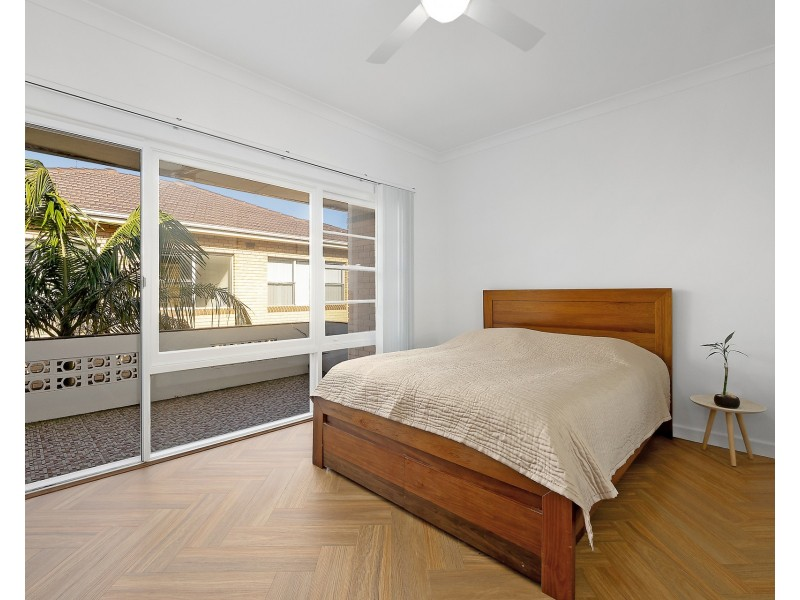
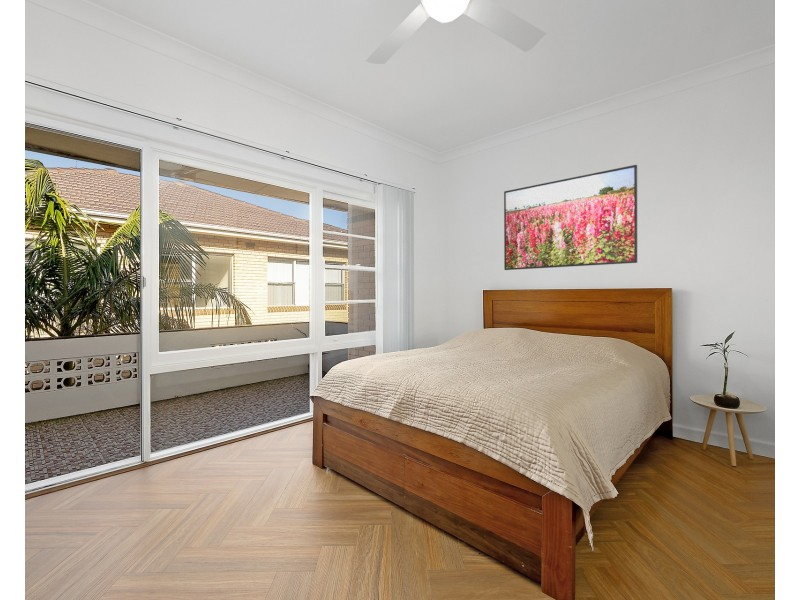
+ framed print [503,164,638,271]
